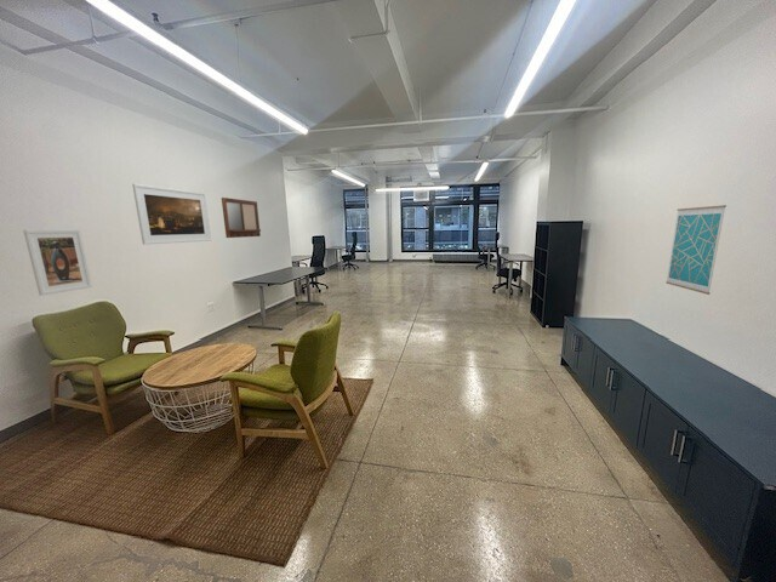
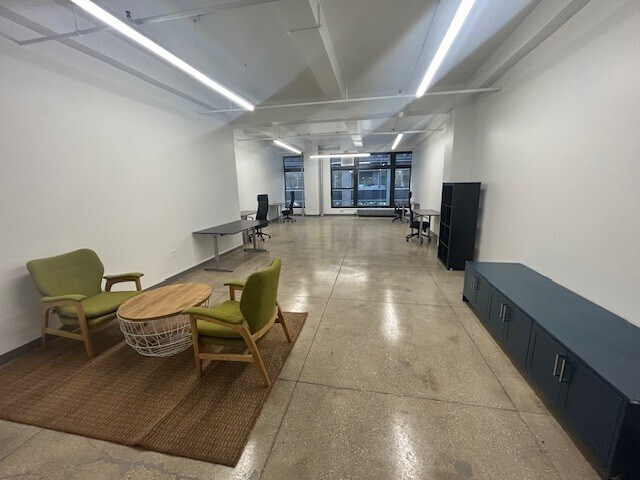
- writing board [221,196,262,239]
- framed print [22,228,93,297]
- wall art [664,204,728,296]
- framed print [131,183,212,246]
